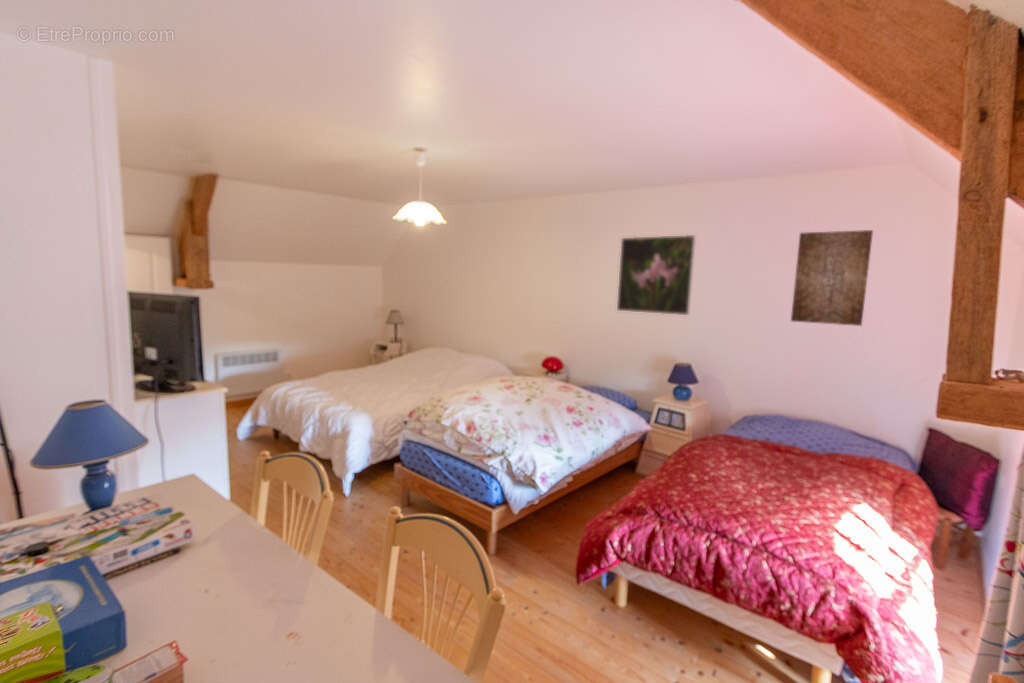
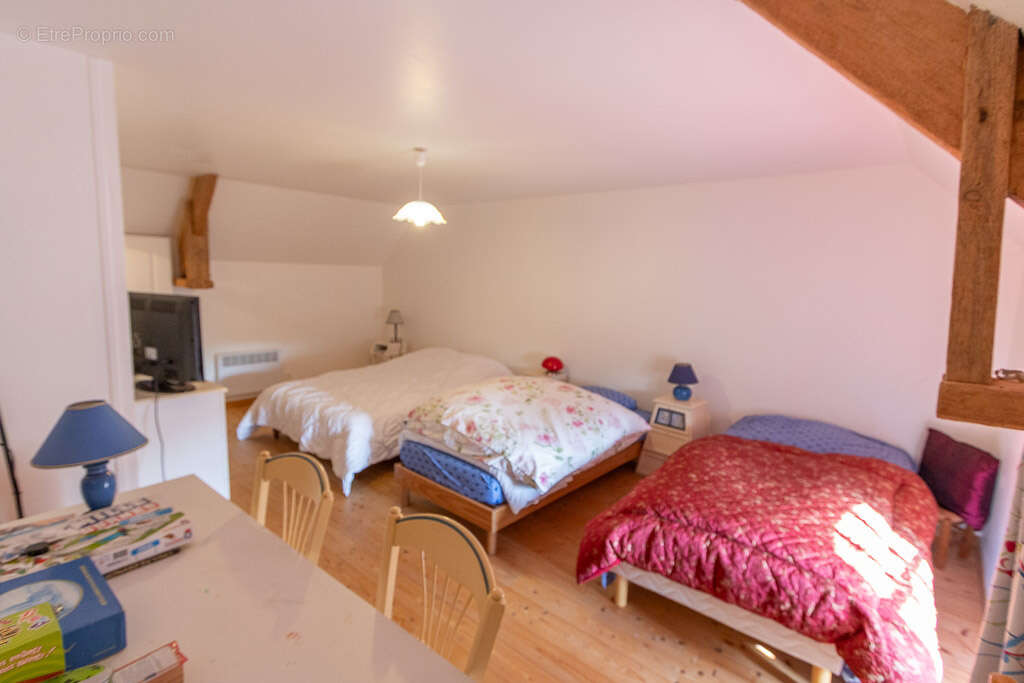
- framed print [616,234,697,316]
- wall art [790,229,874,327]
